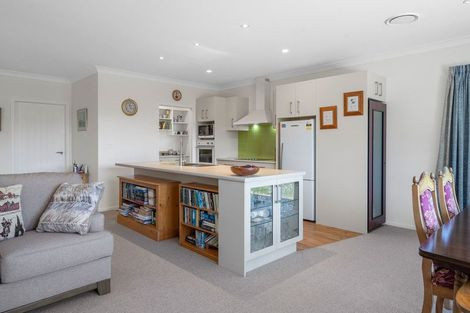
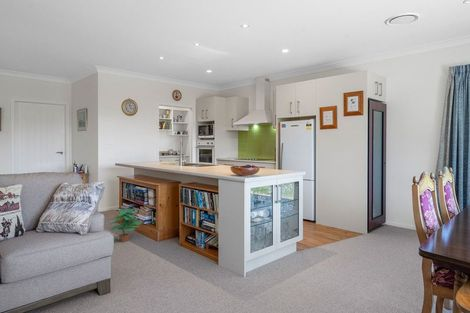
+ potted plant [109,207,143,242]
